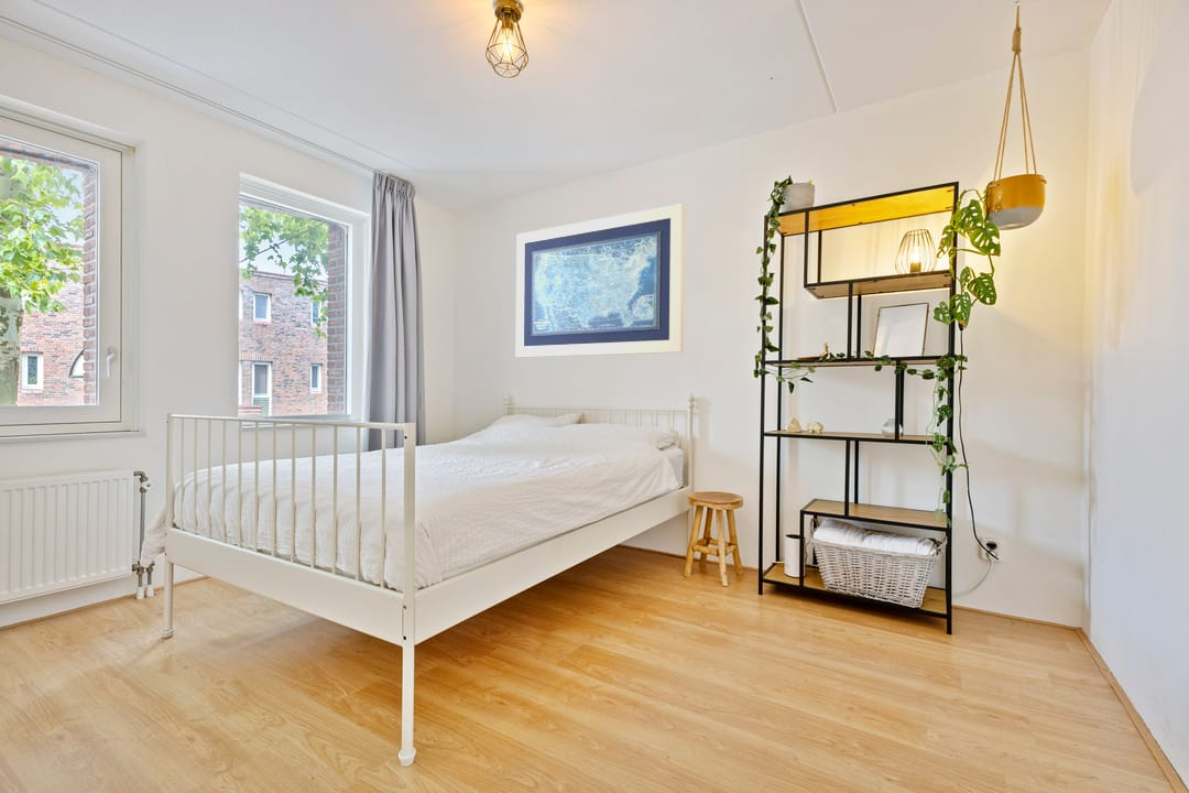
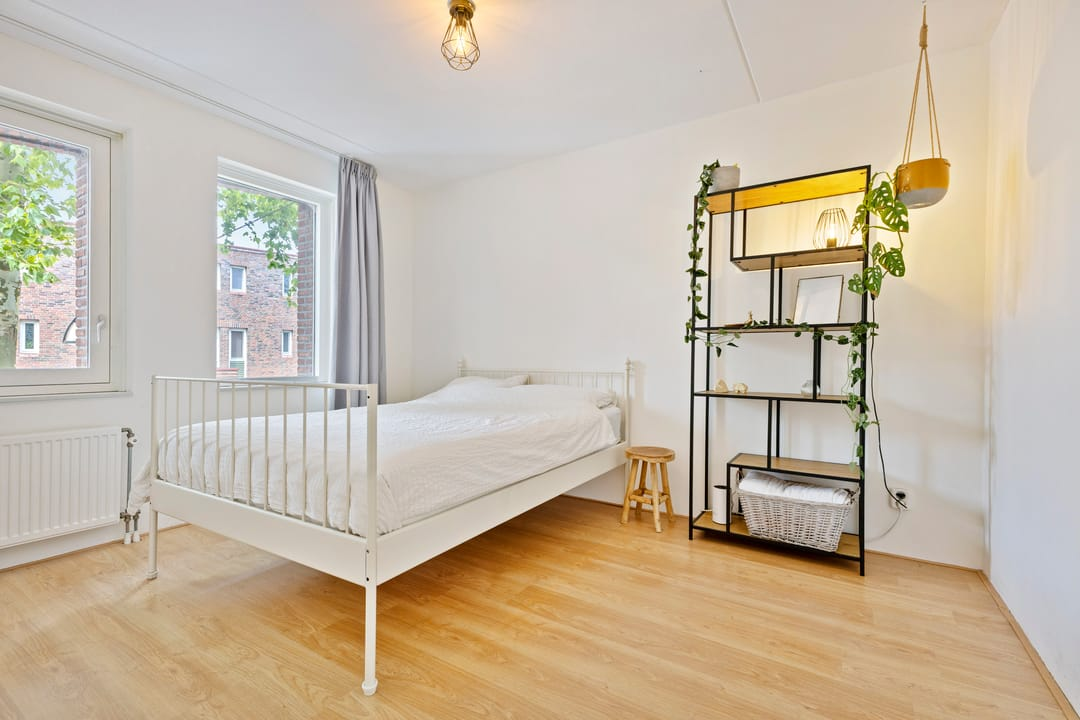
- wall art [515,203,686,358]
